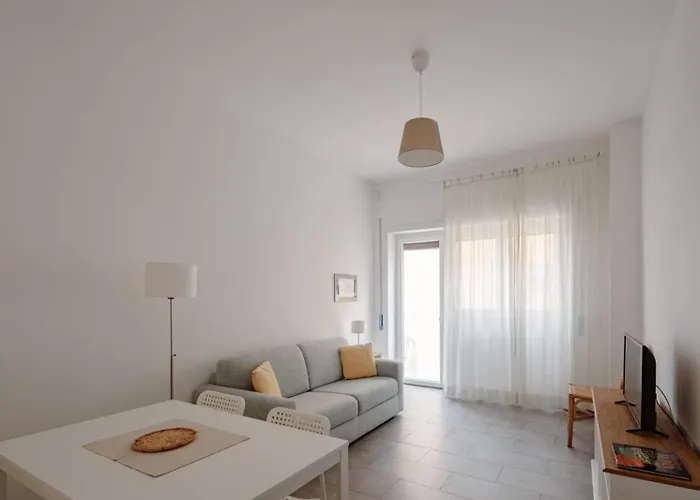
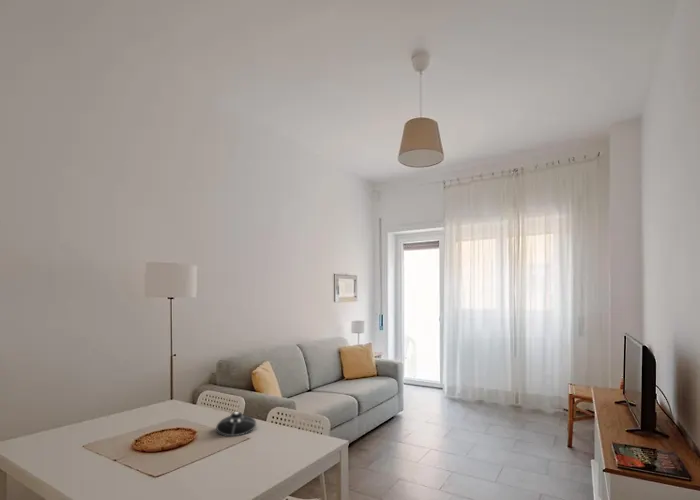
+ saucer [215,411,257,437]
